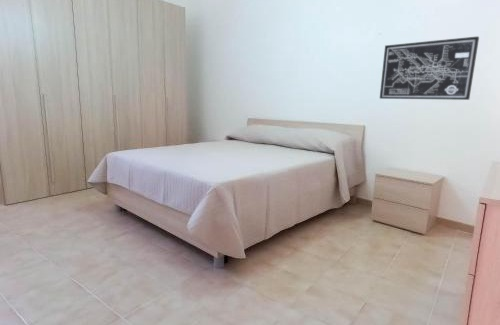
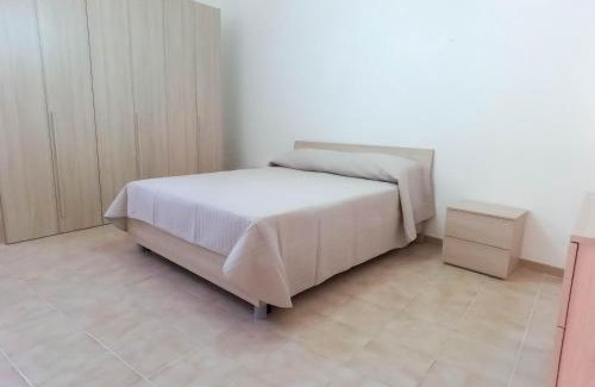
- wall art [379,35,480,101]
